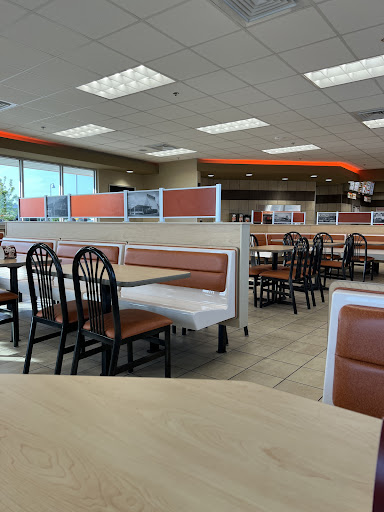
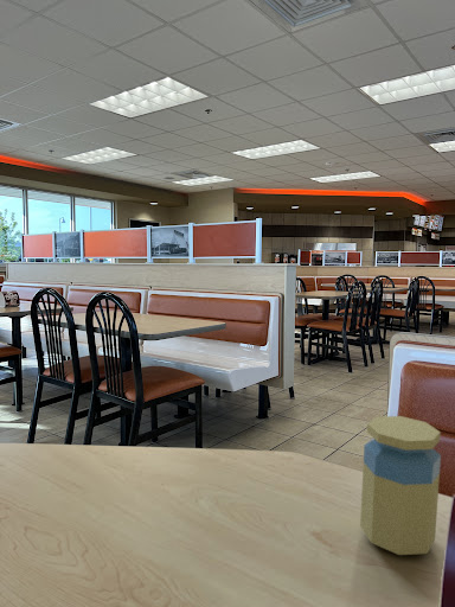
+ jar [359,415,442,556]
